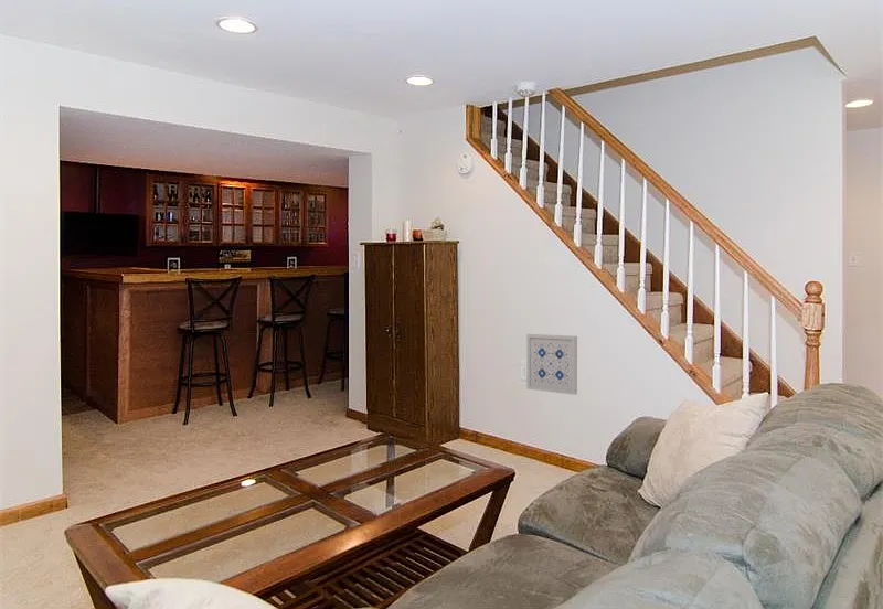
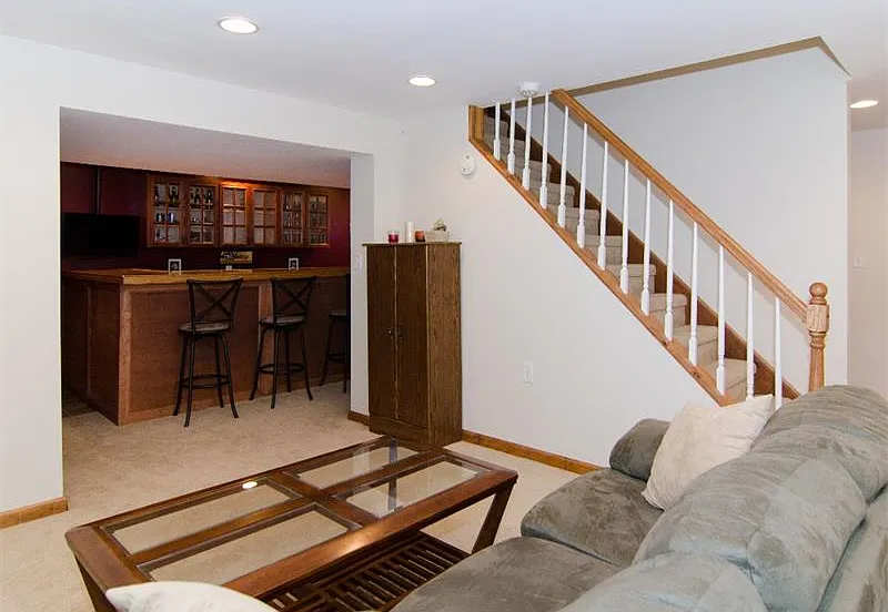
- wall art [525,333,578,396]
